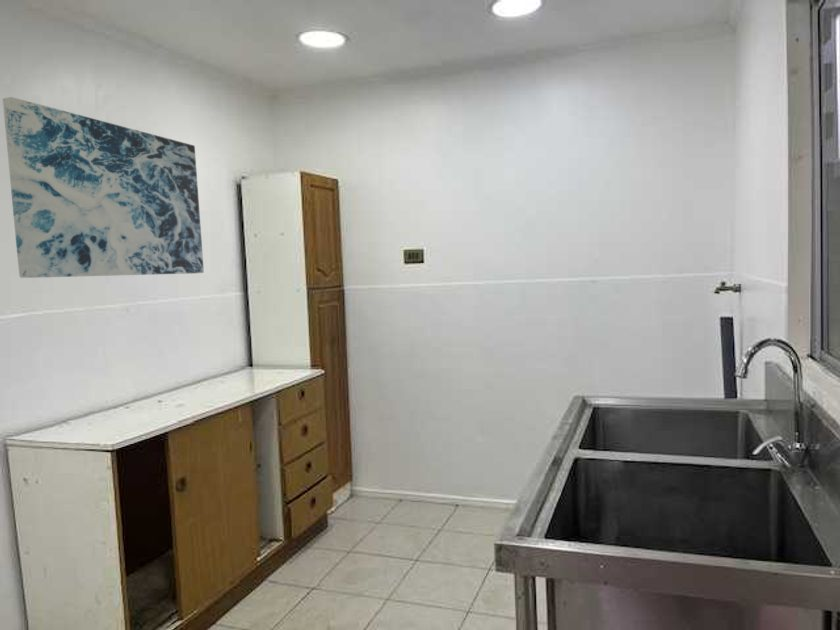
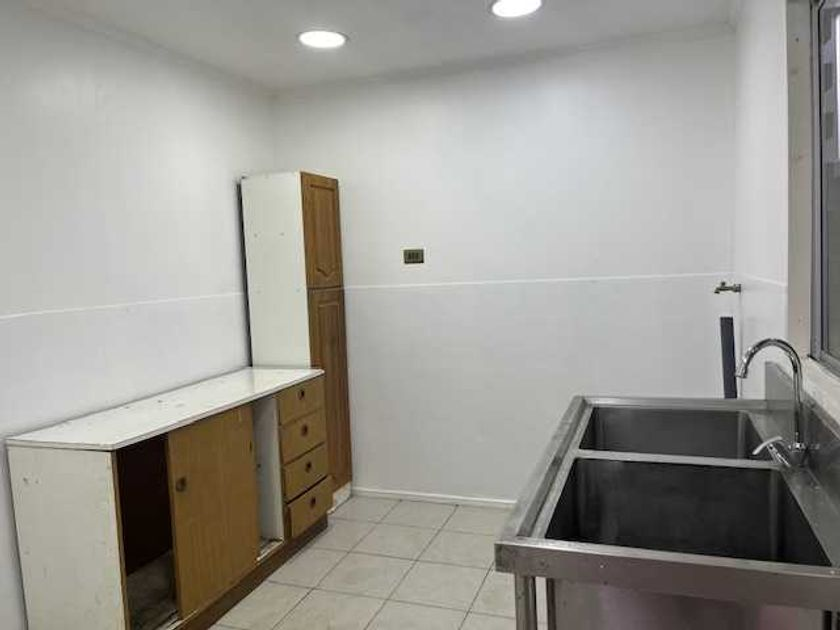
- wall art [2,96,205,279]
